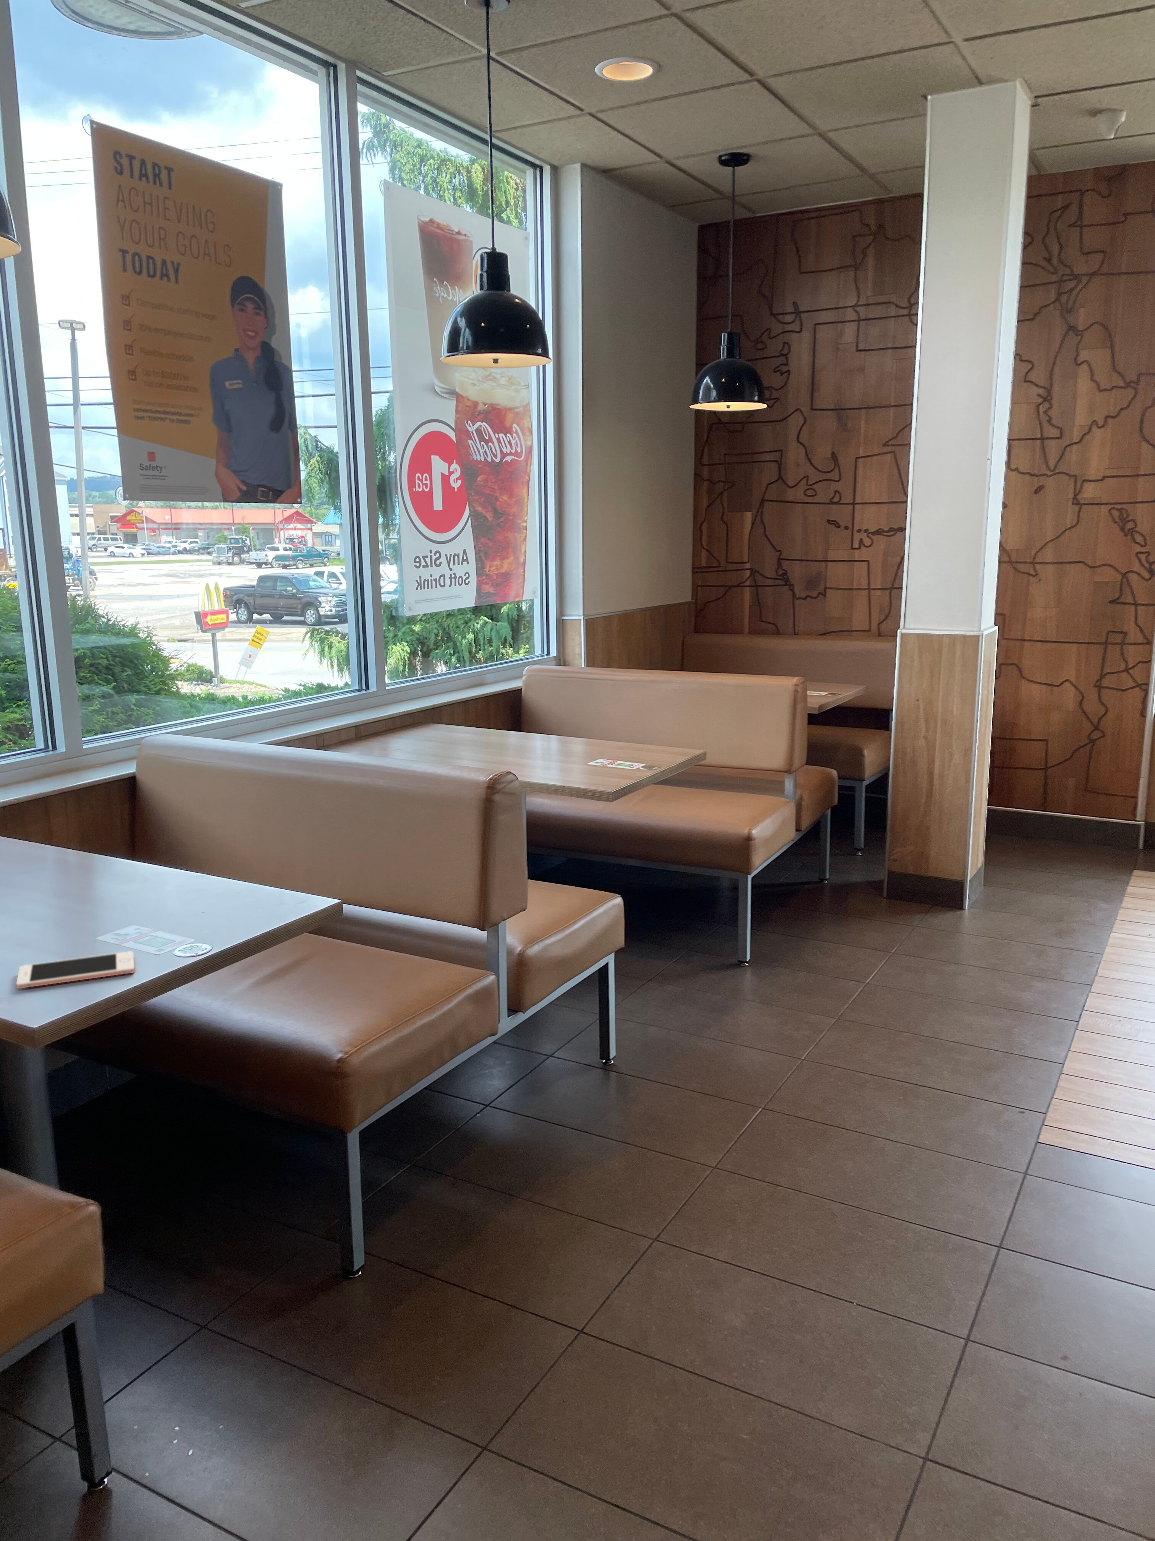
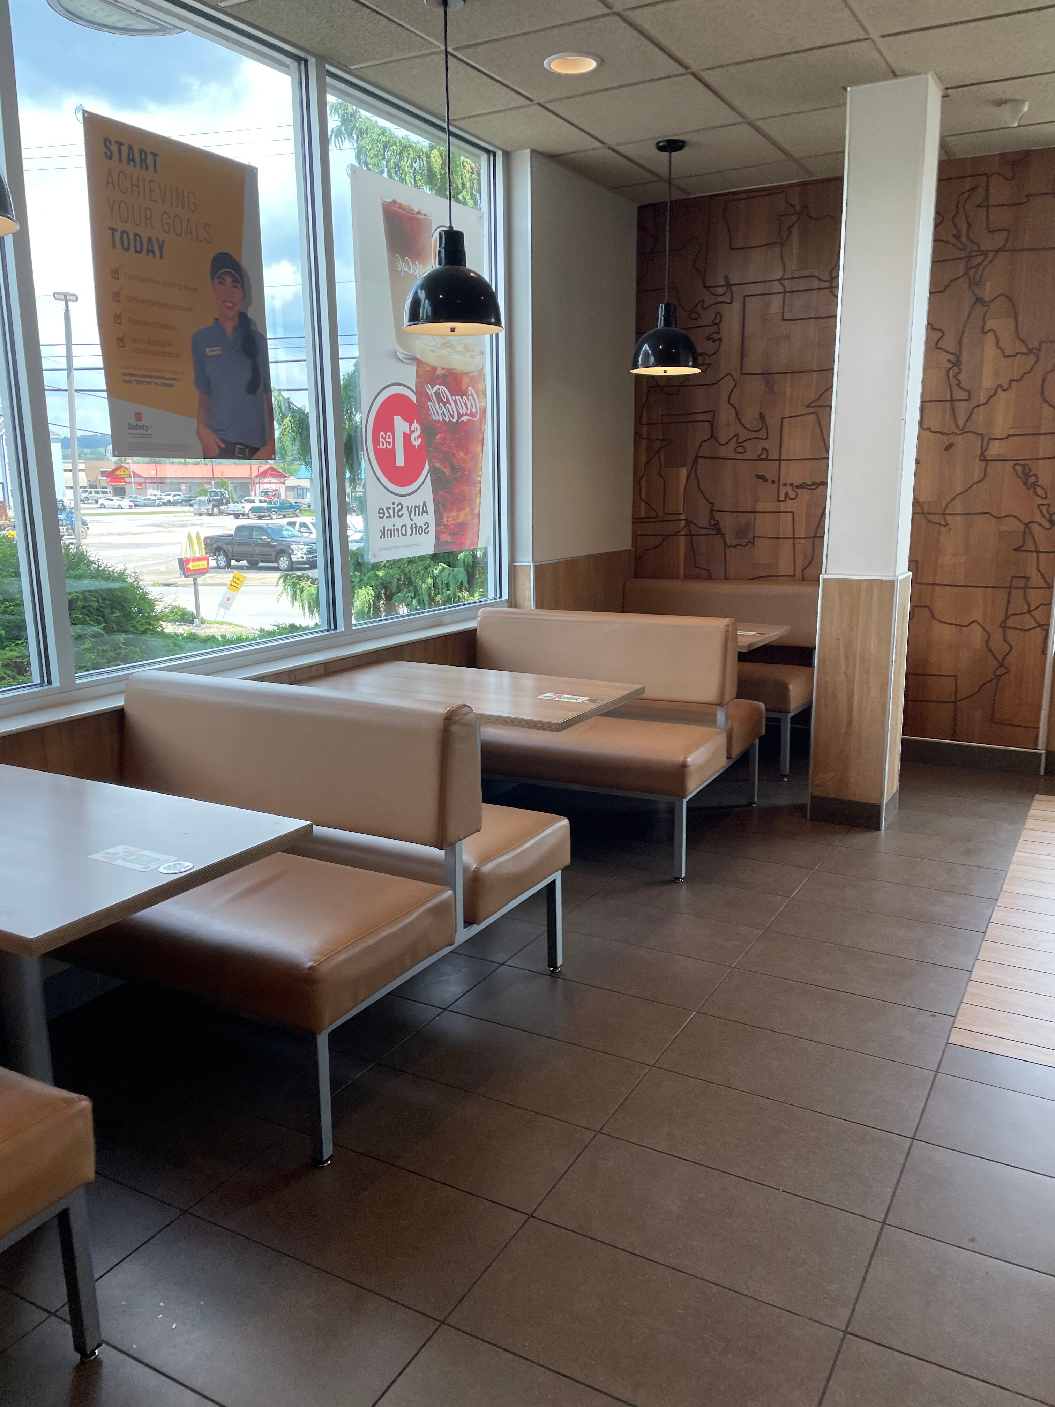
- cell phone [16,951,135,989]
